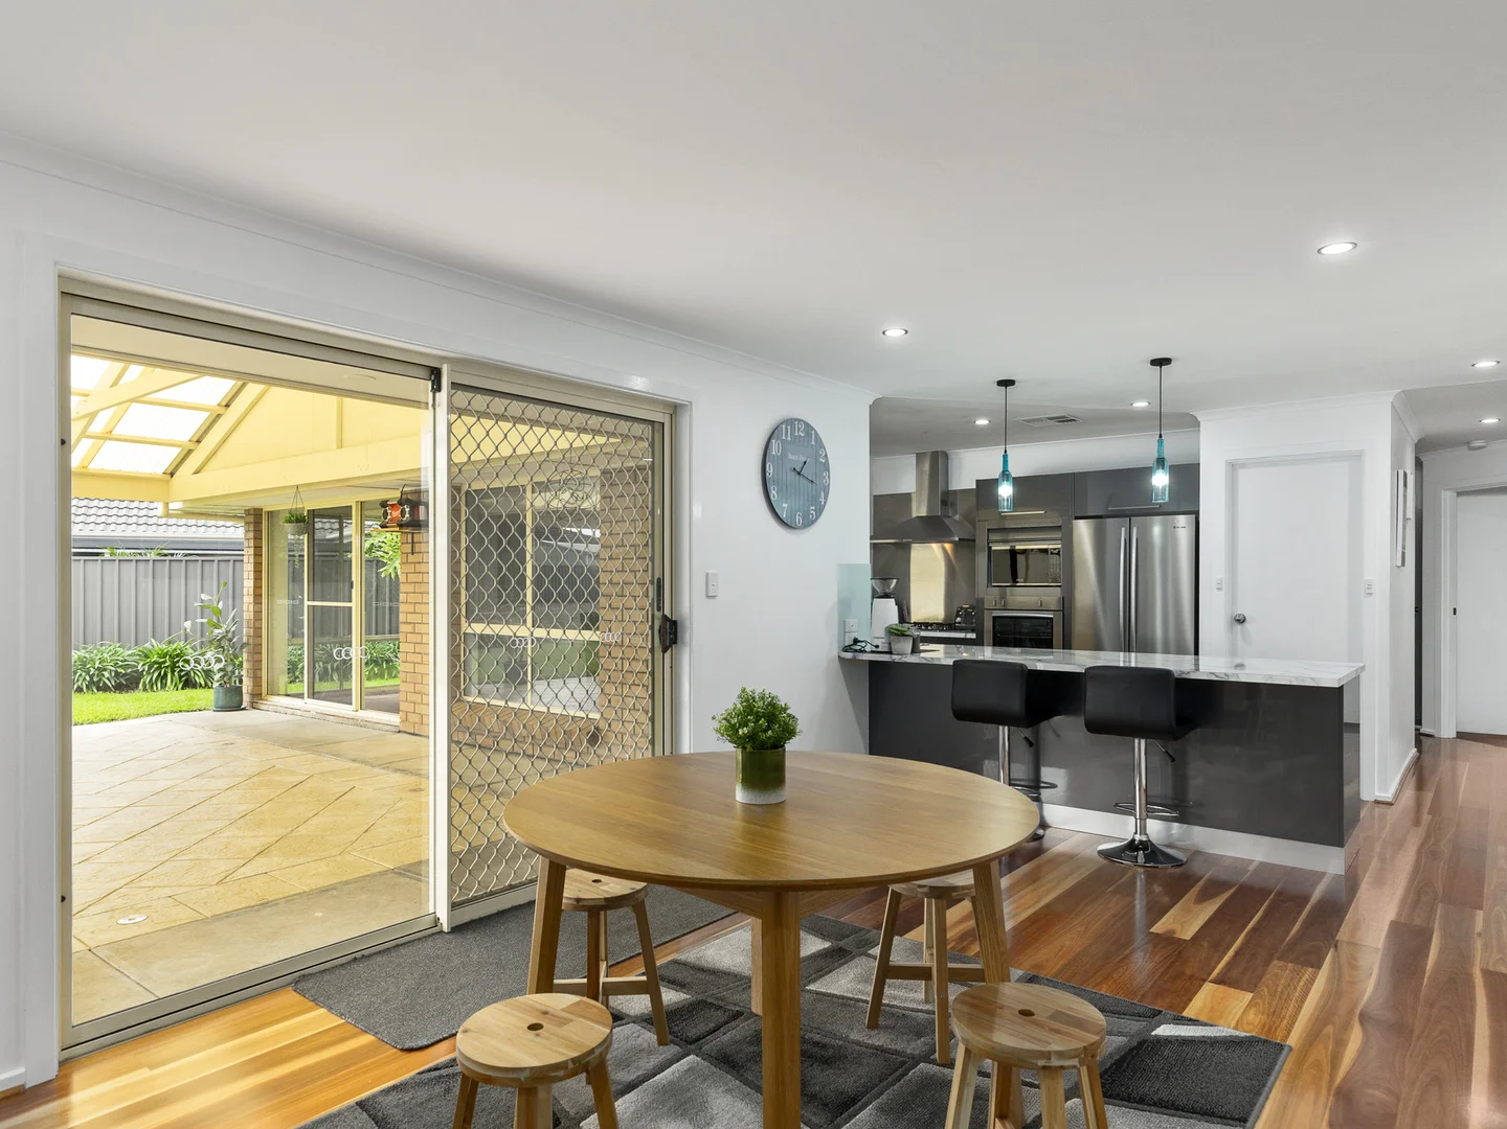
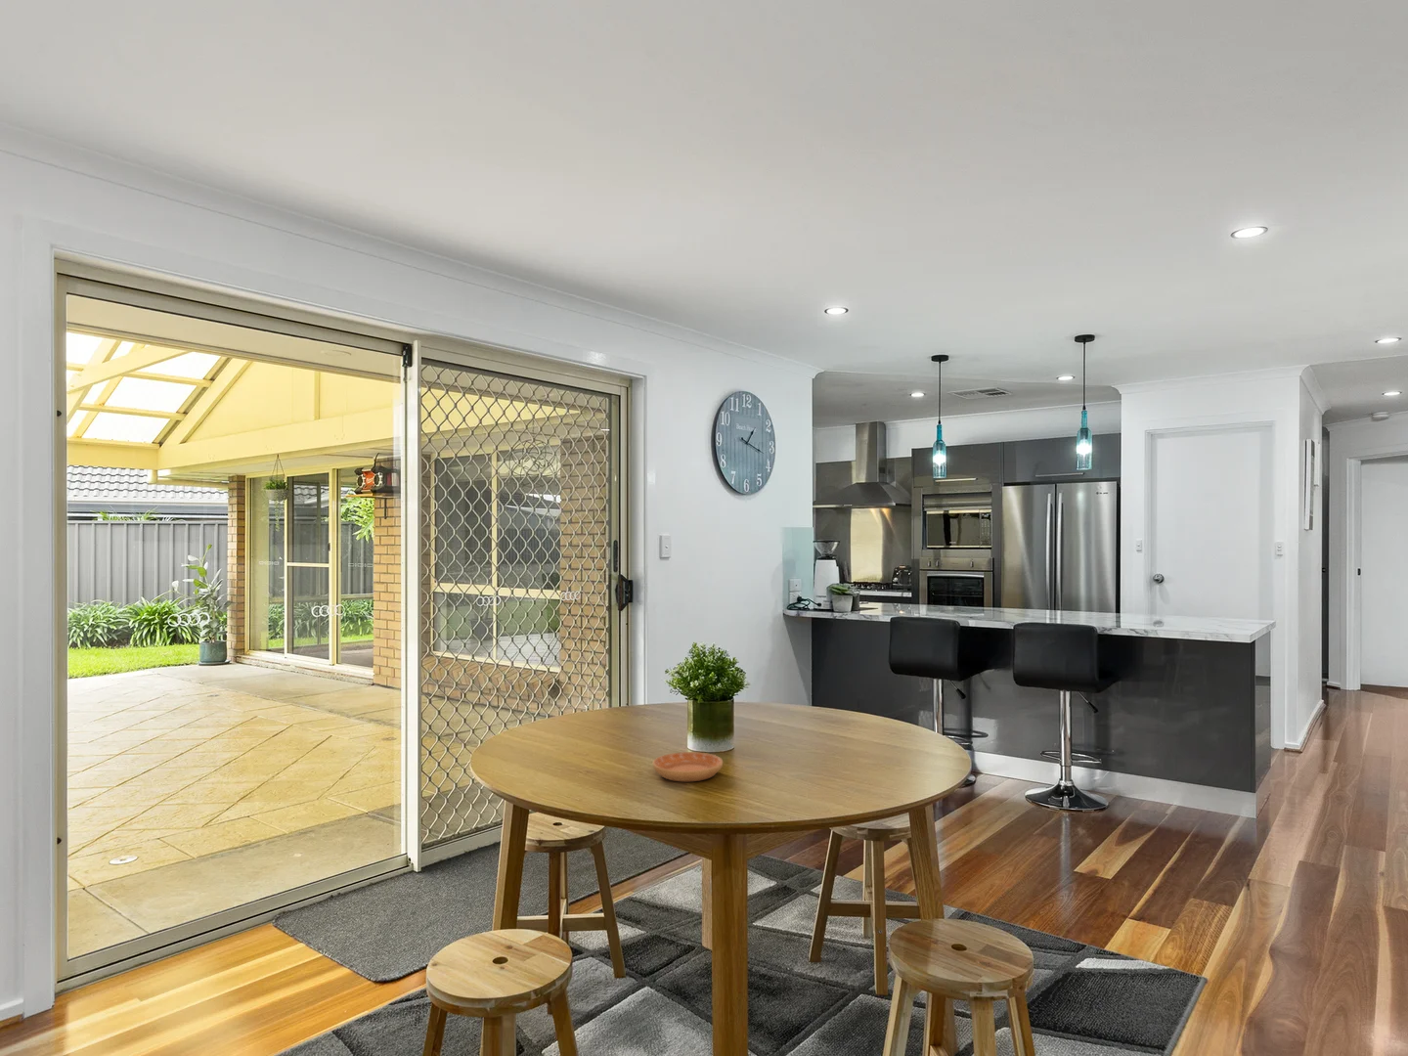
+ saucer [652,751,724,782]
